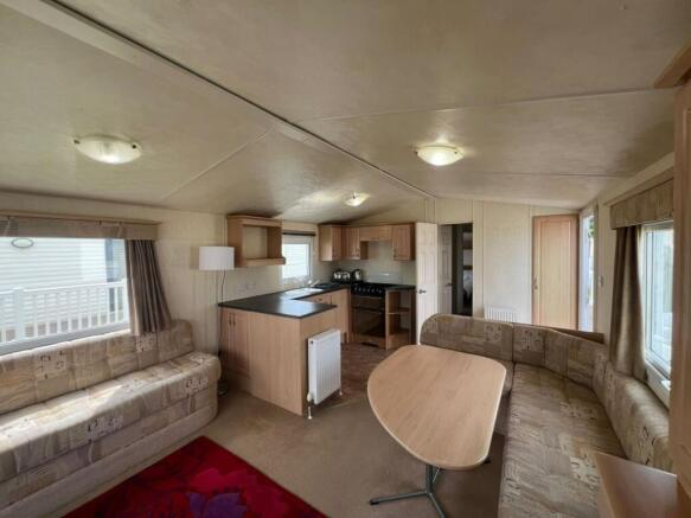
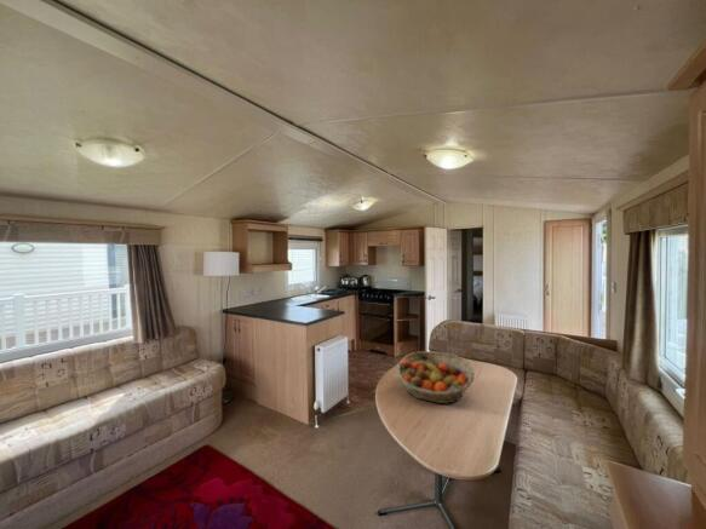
+ fruit basket [395,350,476,404]
